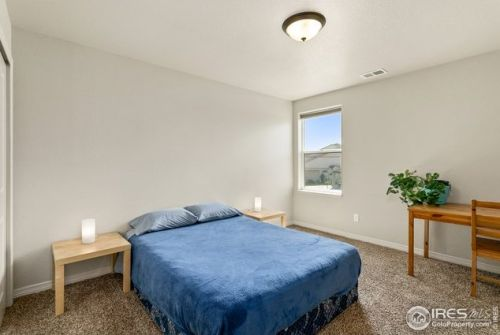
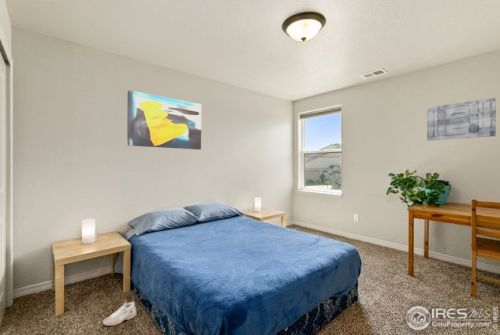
+ wall art [126,89,202,150]
+ shoe [102,301,138,327]
+ wall art [426,97,497,142]
